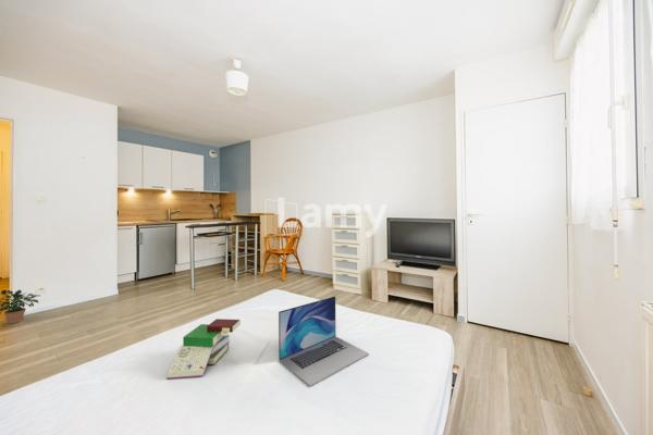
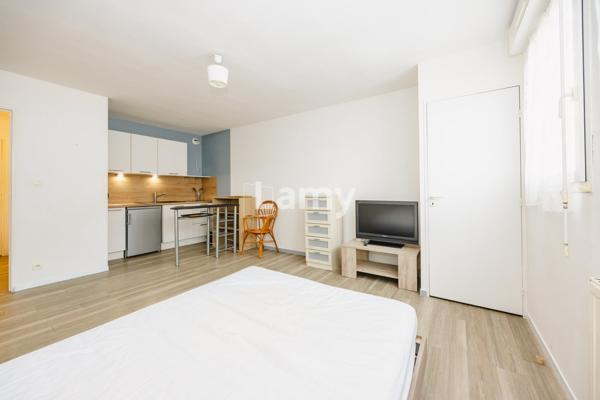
- laptop [278,295,370,387]
- potted plant [0,288,40,324]
- book [165,318,242,381]
